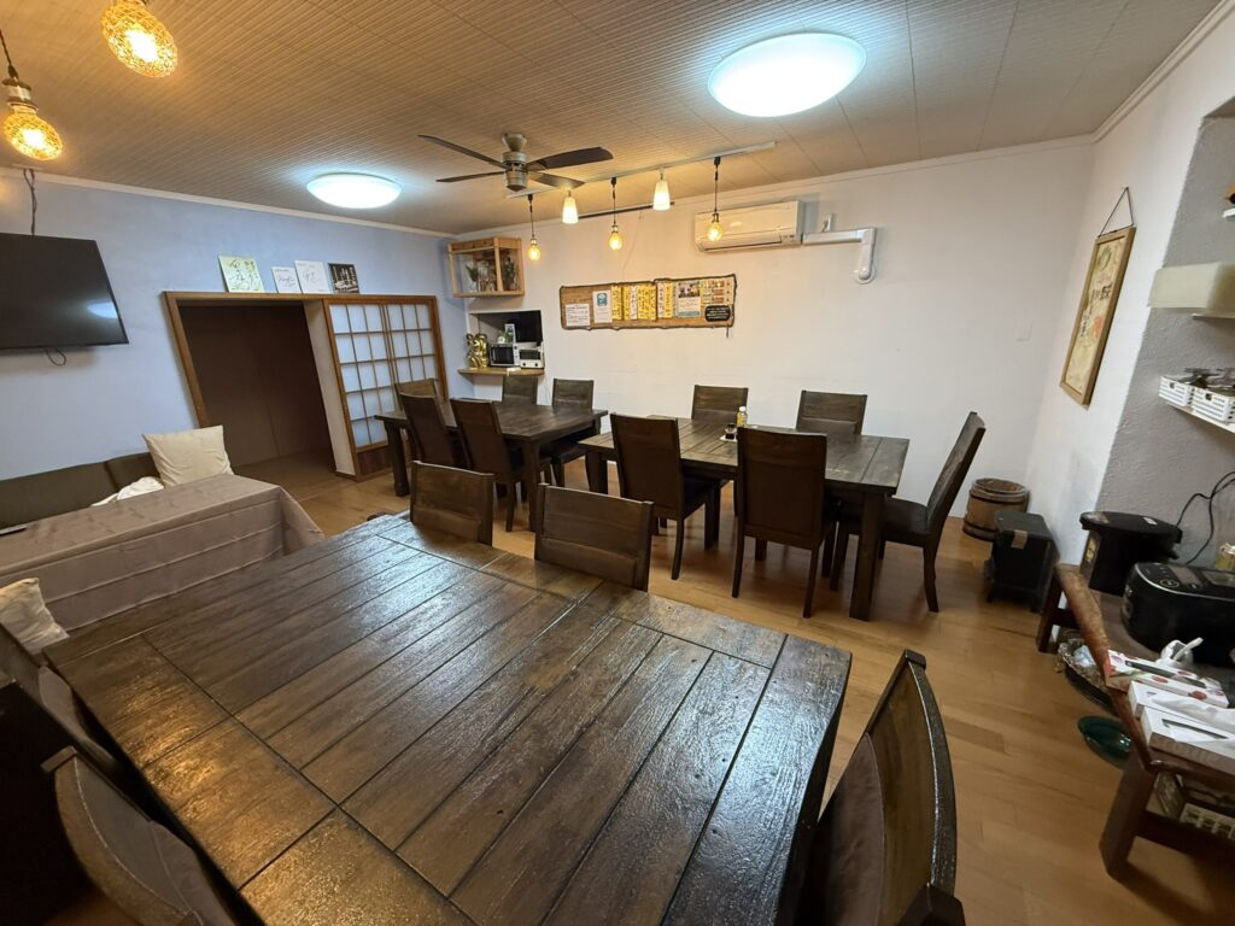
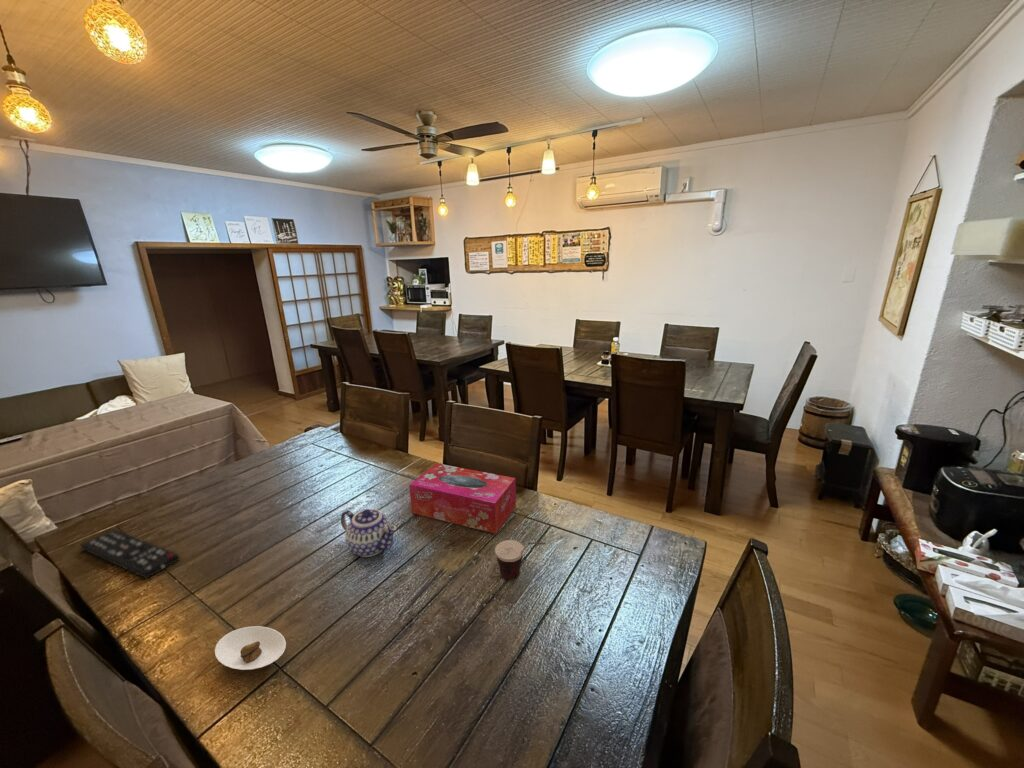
+ tissue box [409,462,517,535]
+ cup [494,539,546,581]
+ saucer [214,625,287,671]
+ teapot [340,508,398,558]
+ remote control [80,528,181,580]
